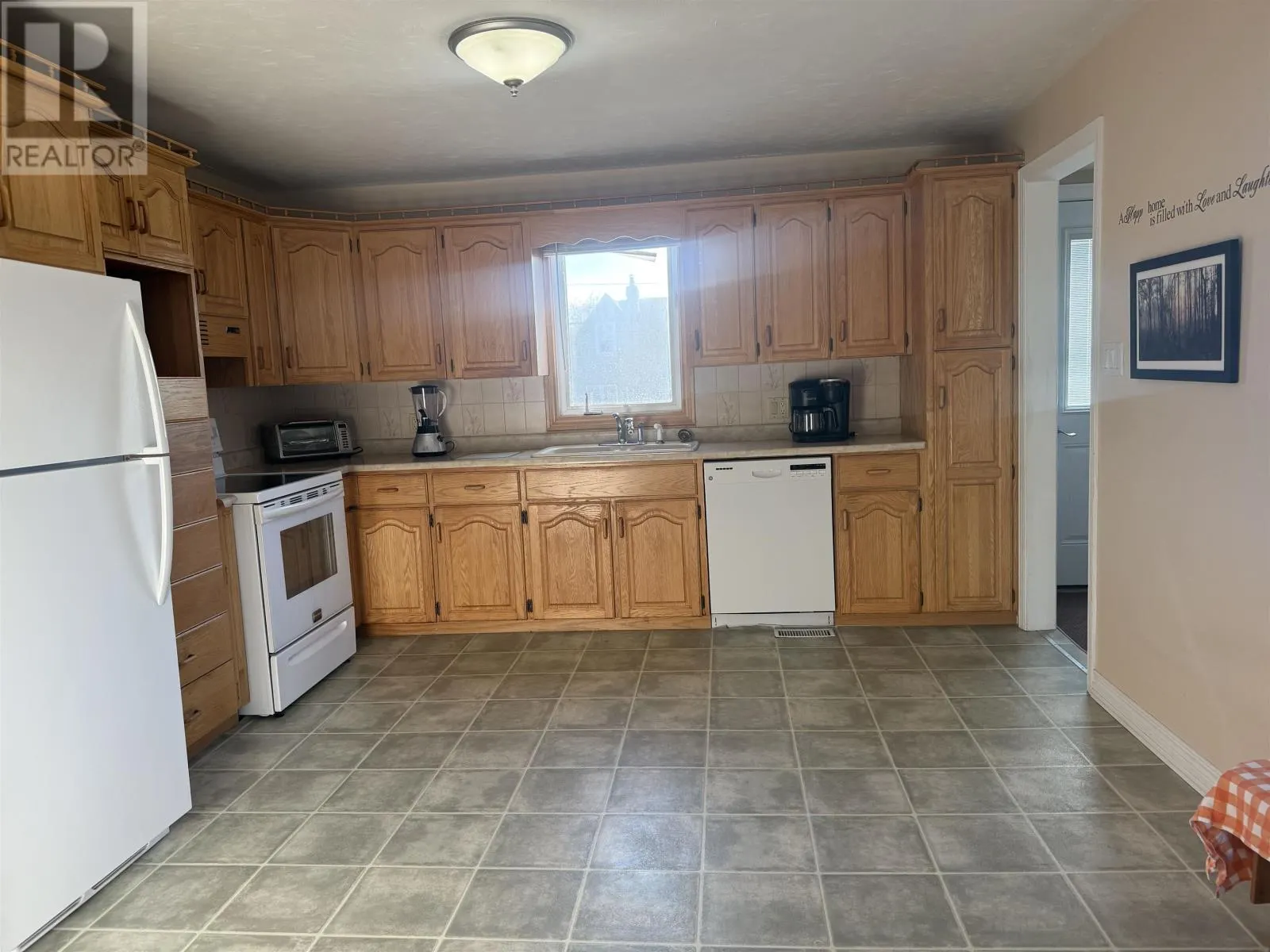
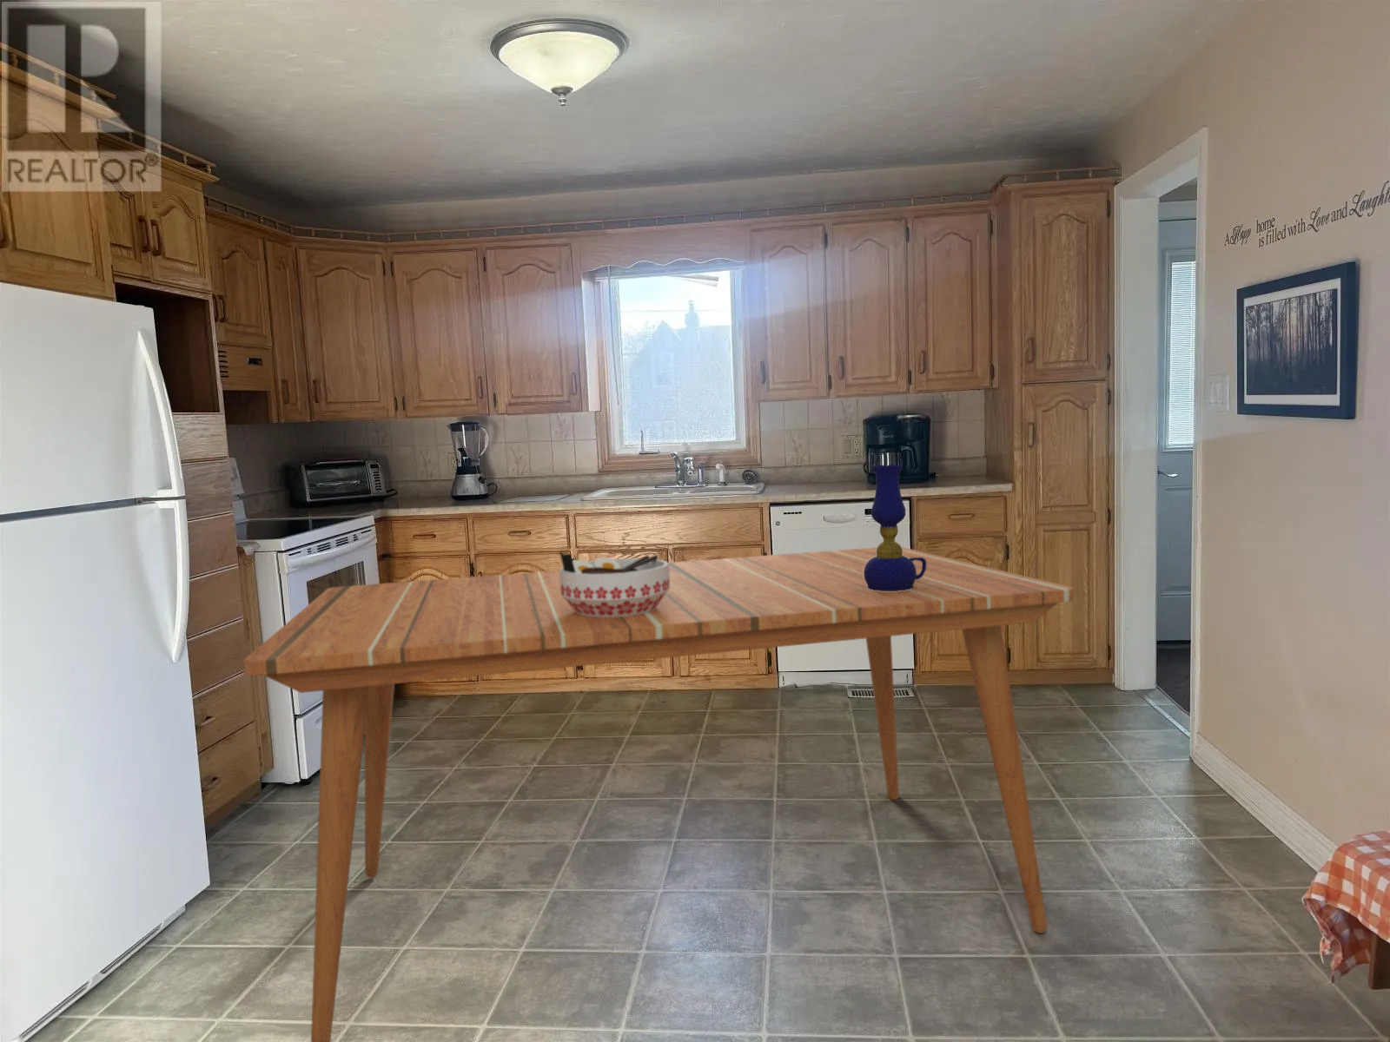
+ dining table [242,546,1075,1042]
+ bowl [558,548,670,617]
+ oil lamp [864,464,927,591]
